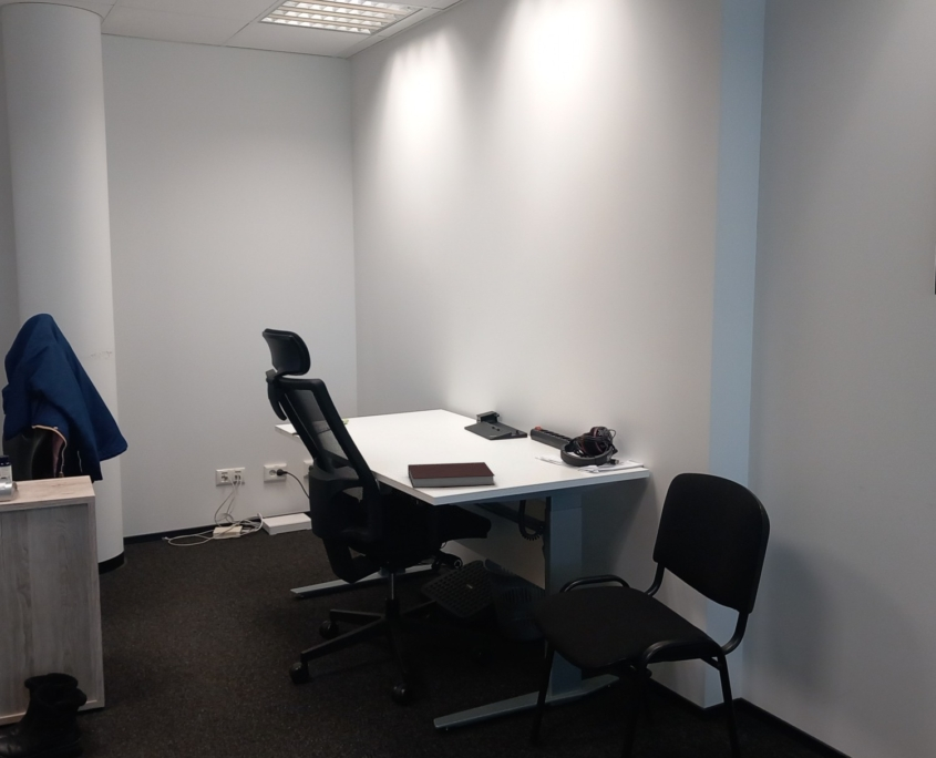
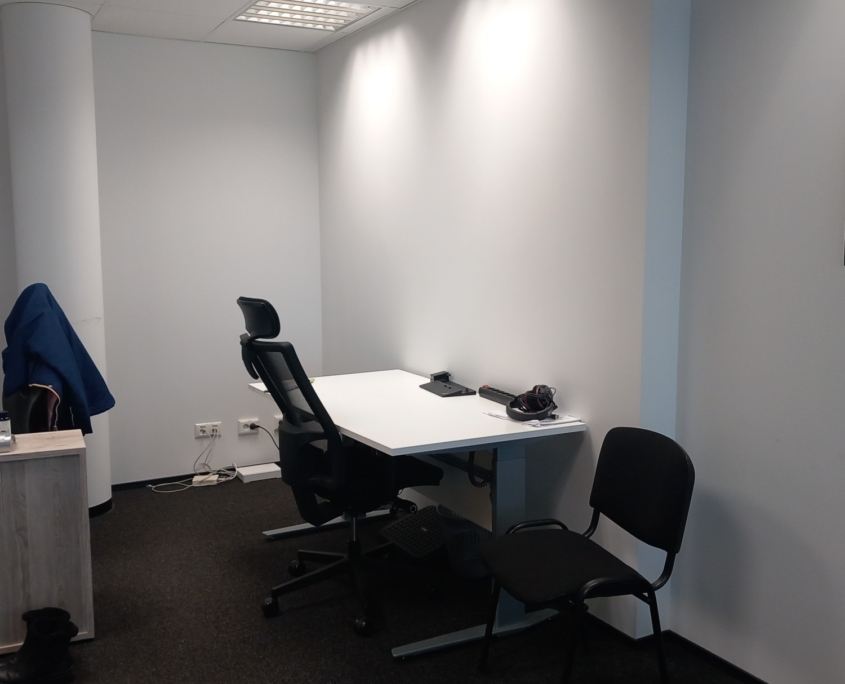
- notebook [407,461,496,490]
